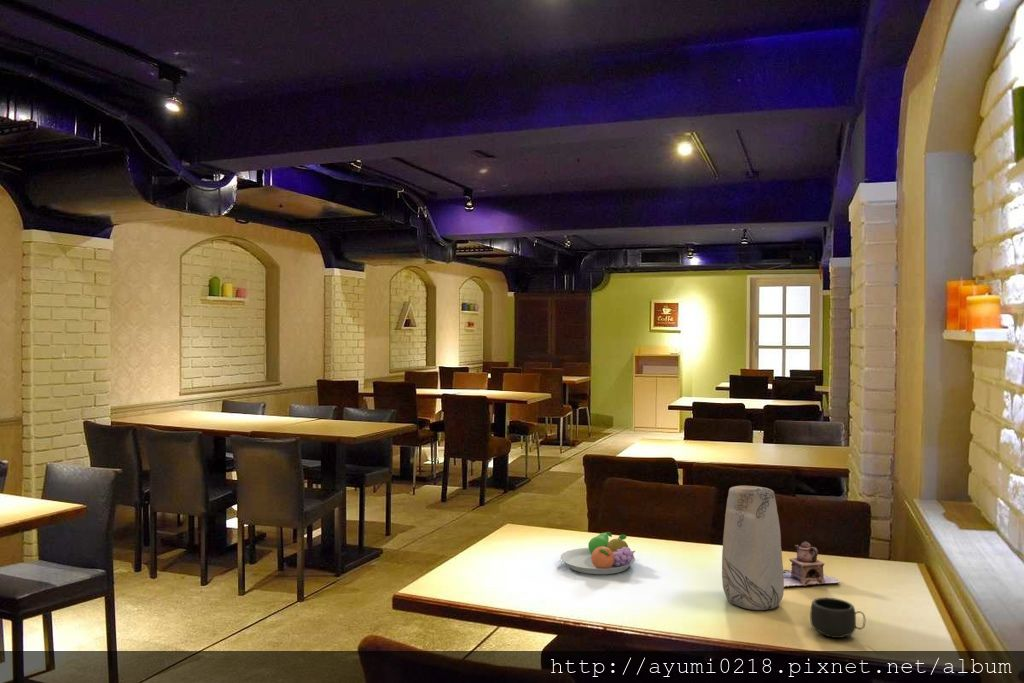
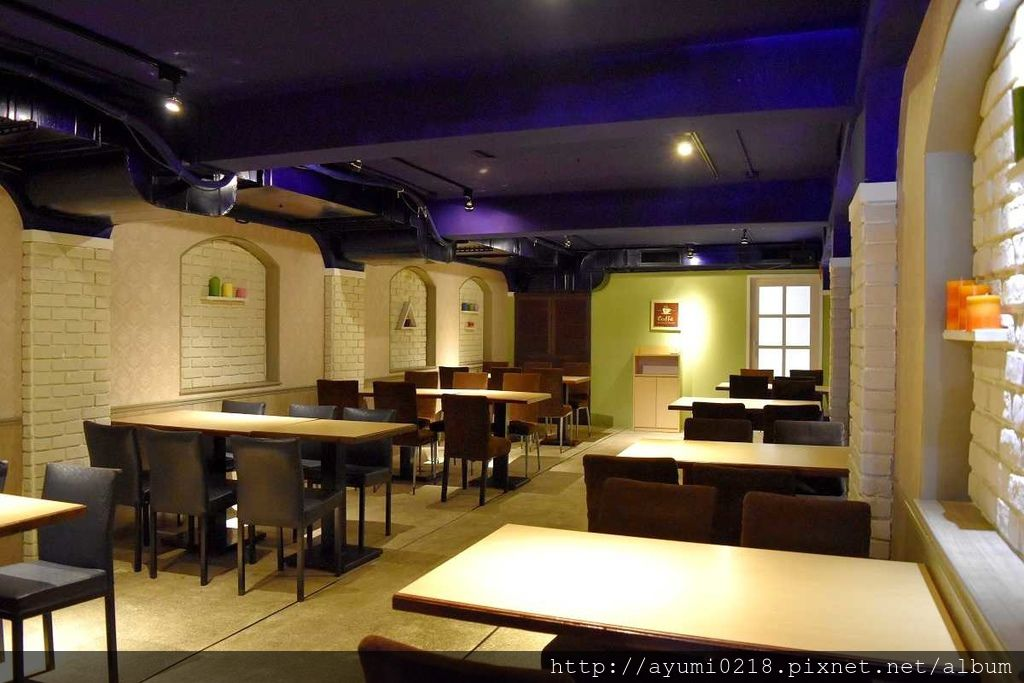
- teapot [783,540,840,588]
- fruit bowl [560,531,636,575]
- mug [809,597,866,639]
- vase [721,485,785,611]
